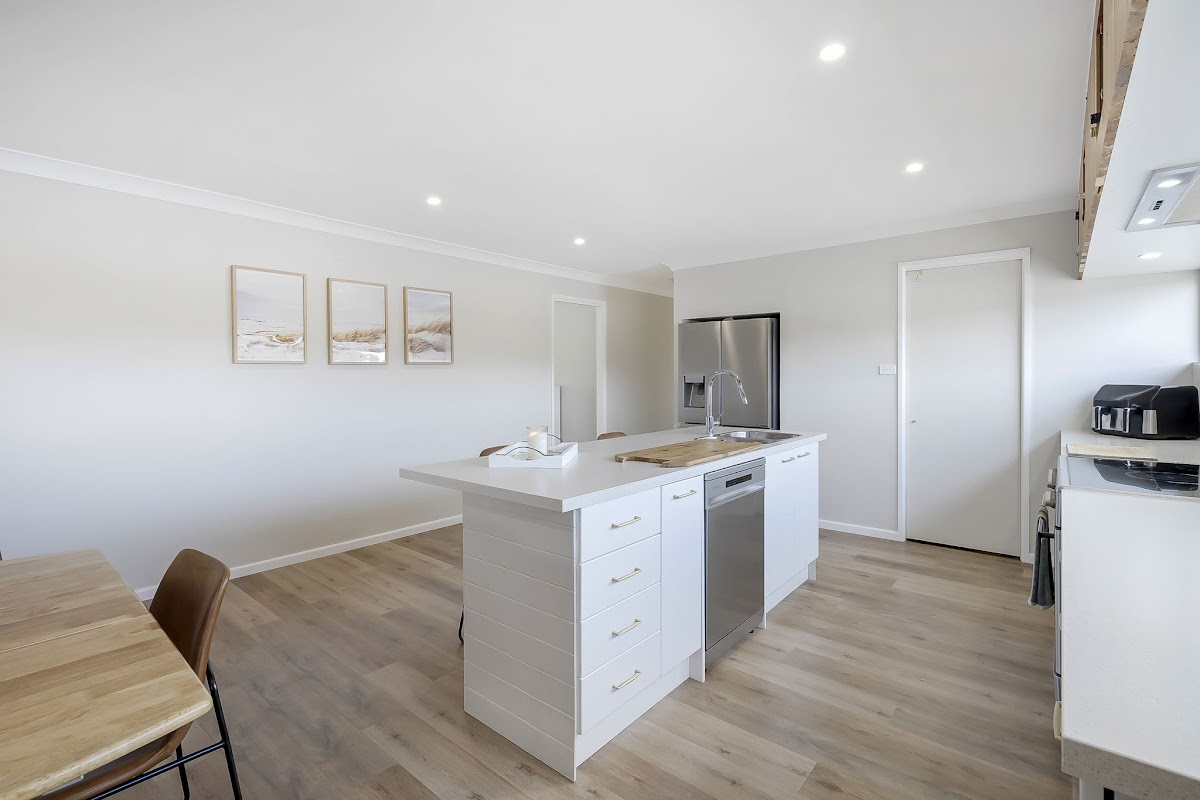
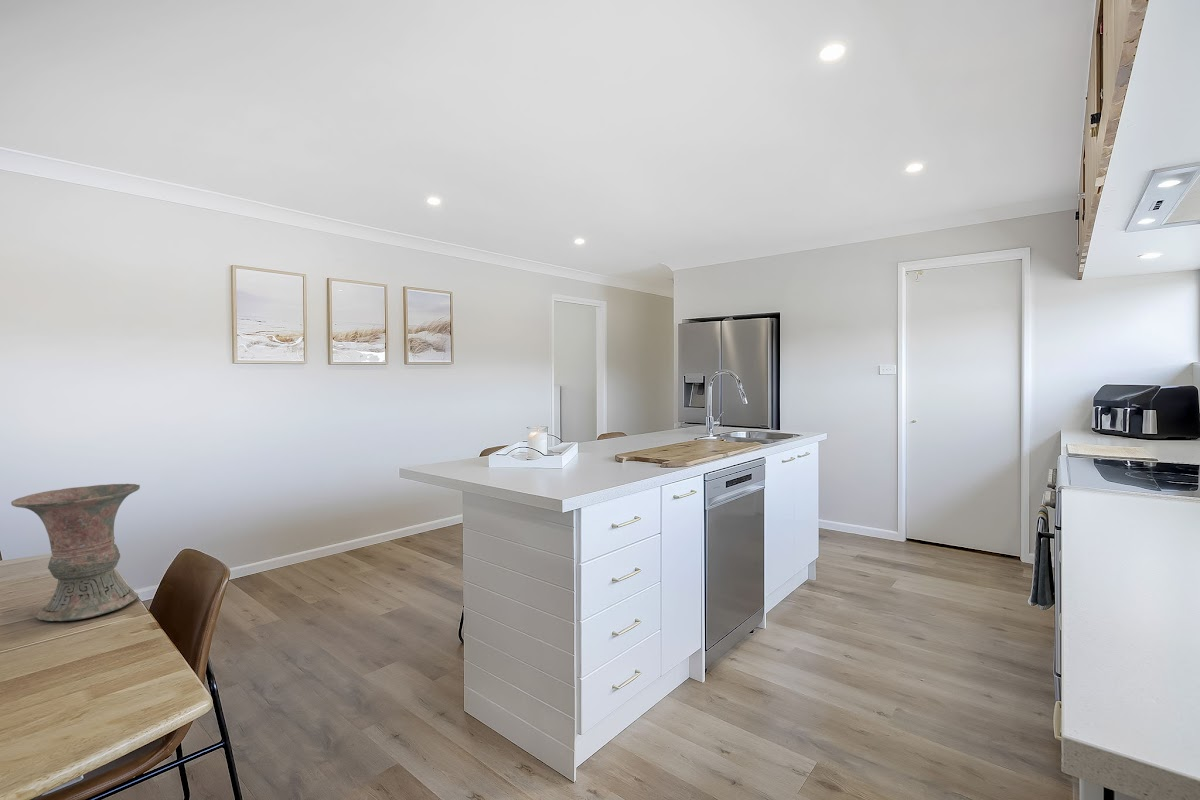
+ vase [10,483,141,622]
